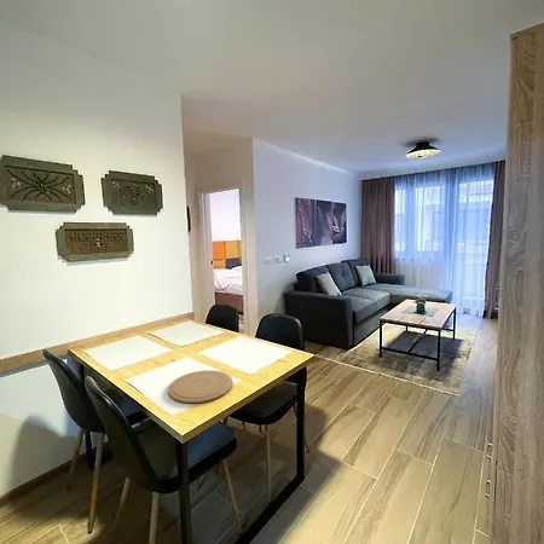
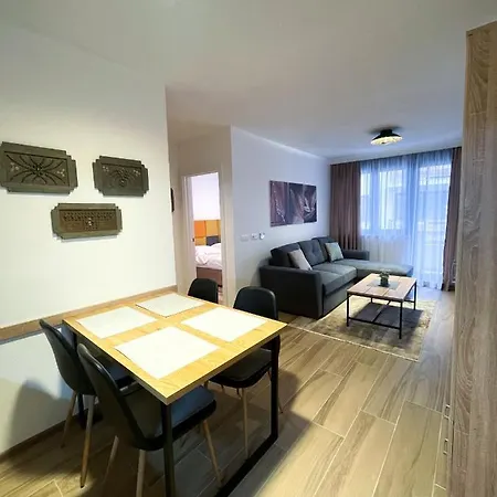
- plate [167,369,233,404]
